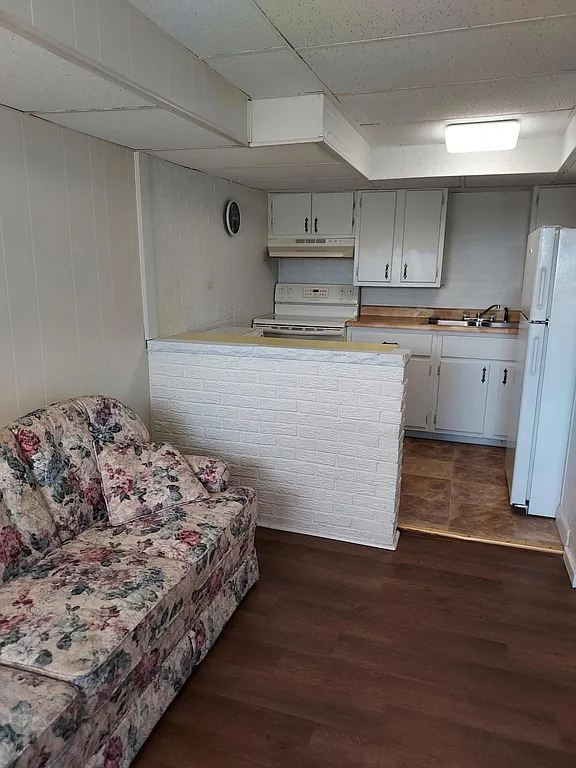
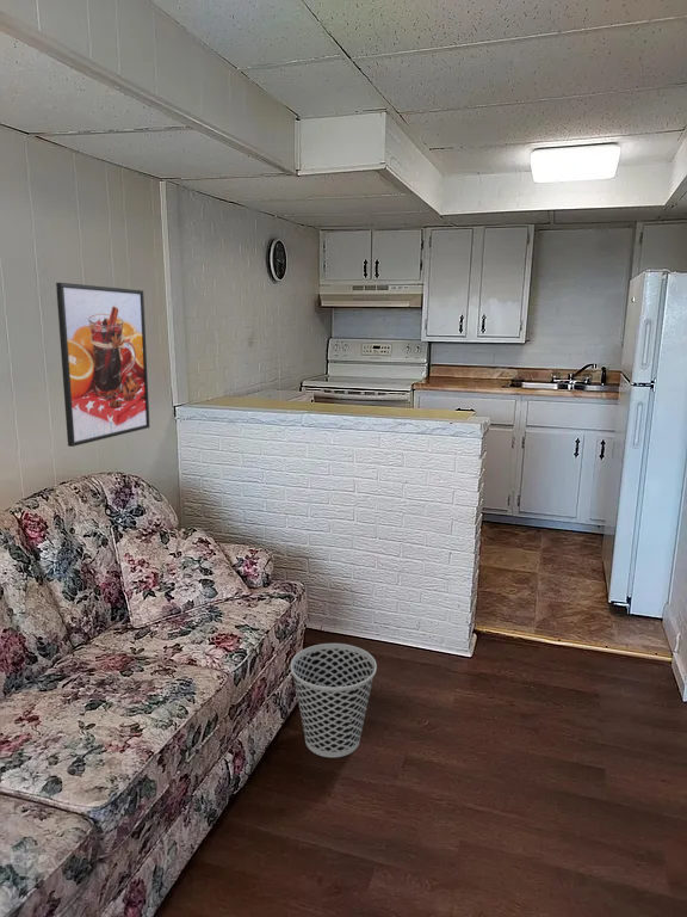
+ wastebasket [290,642,378,758]
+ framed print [55,282,150,448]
